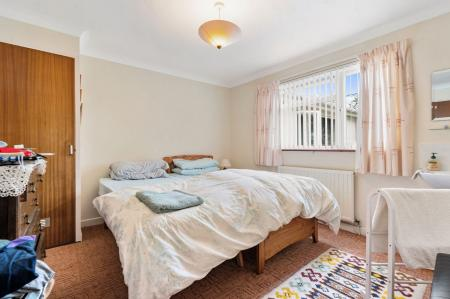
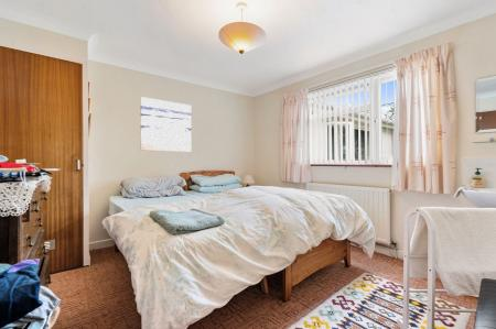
+ wall art [140,96,193,153]
